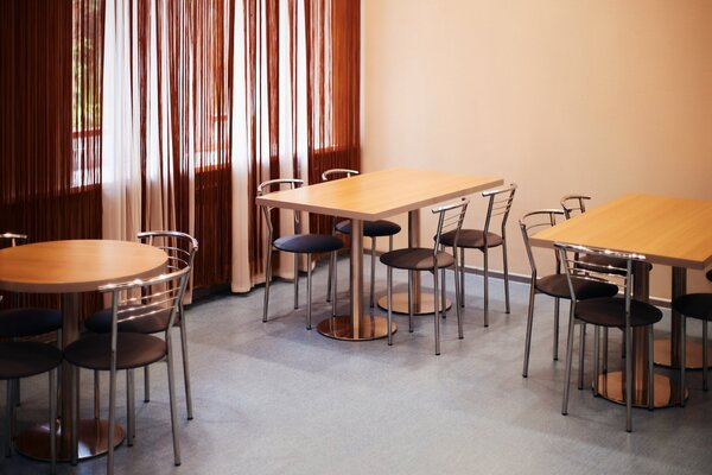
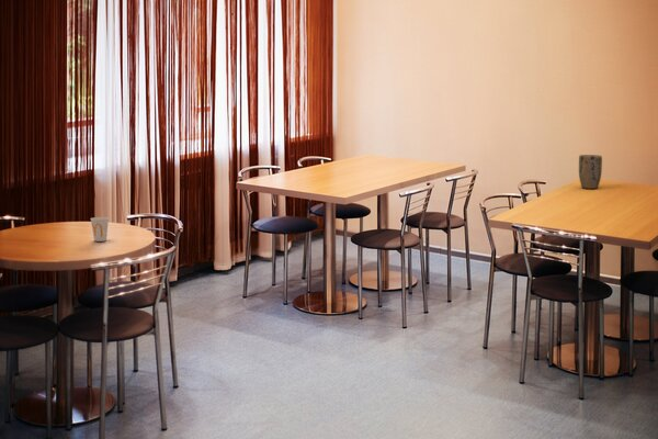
+ cup [90,216,110,243]
+ plant pot [578,154,603,190]
